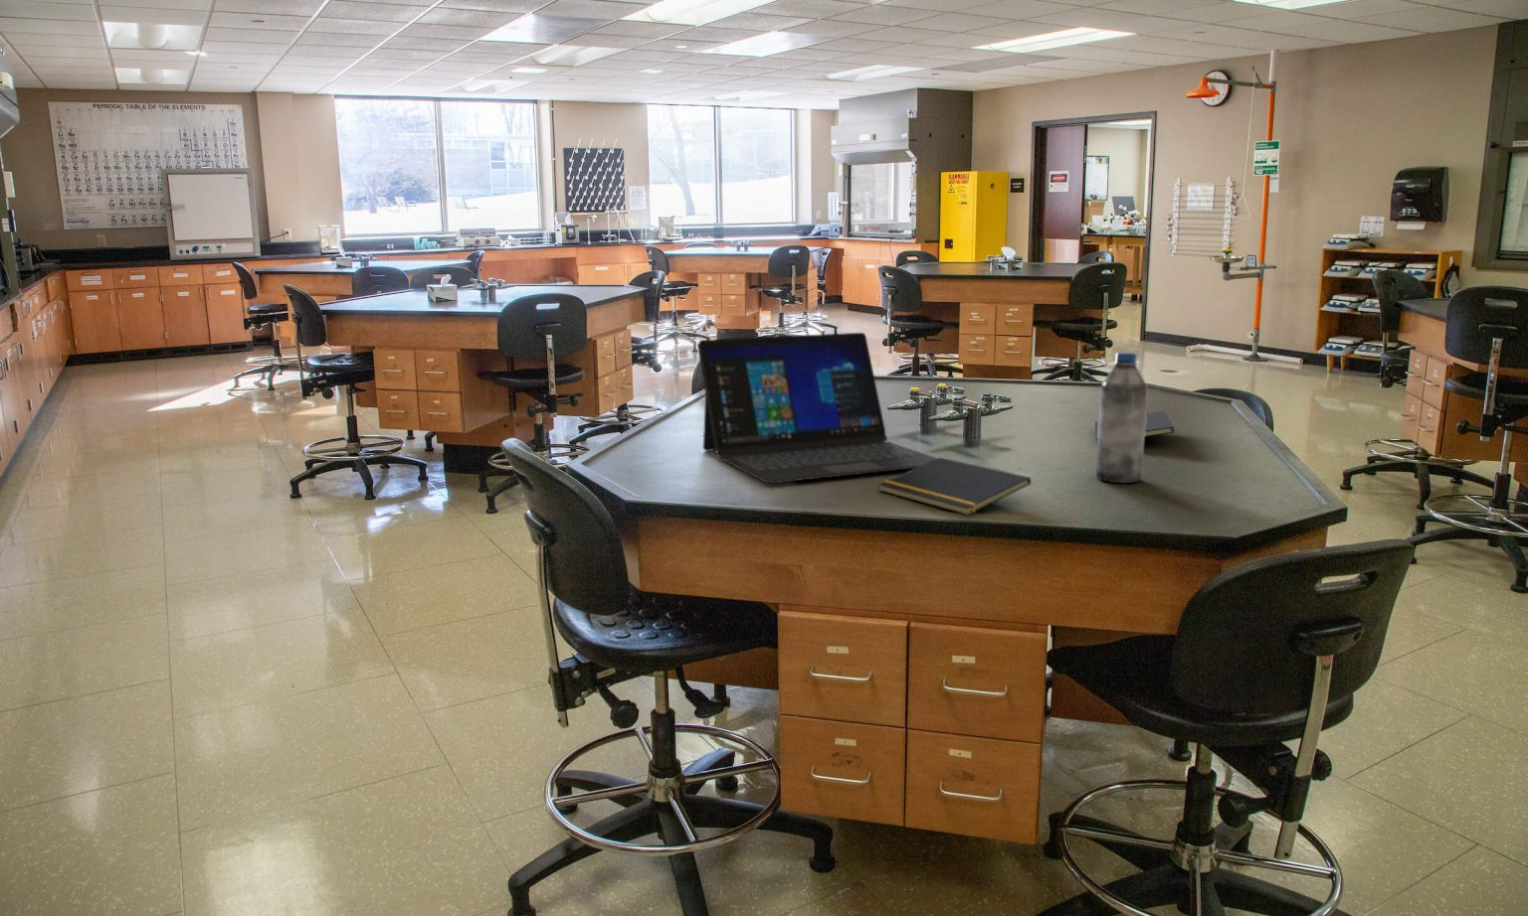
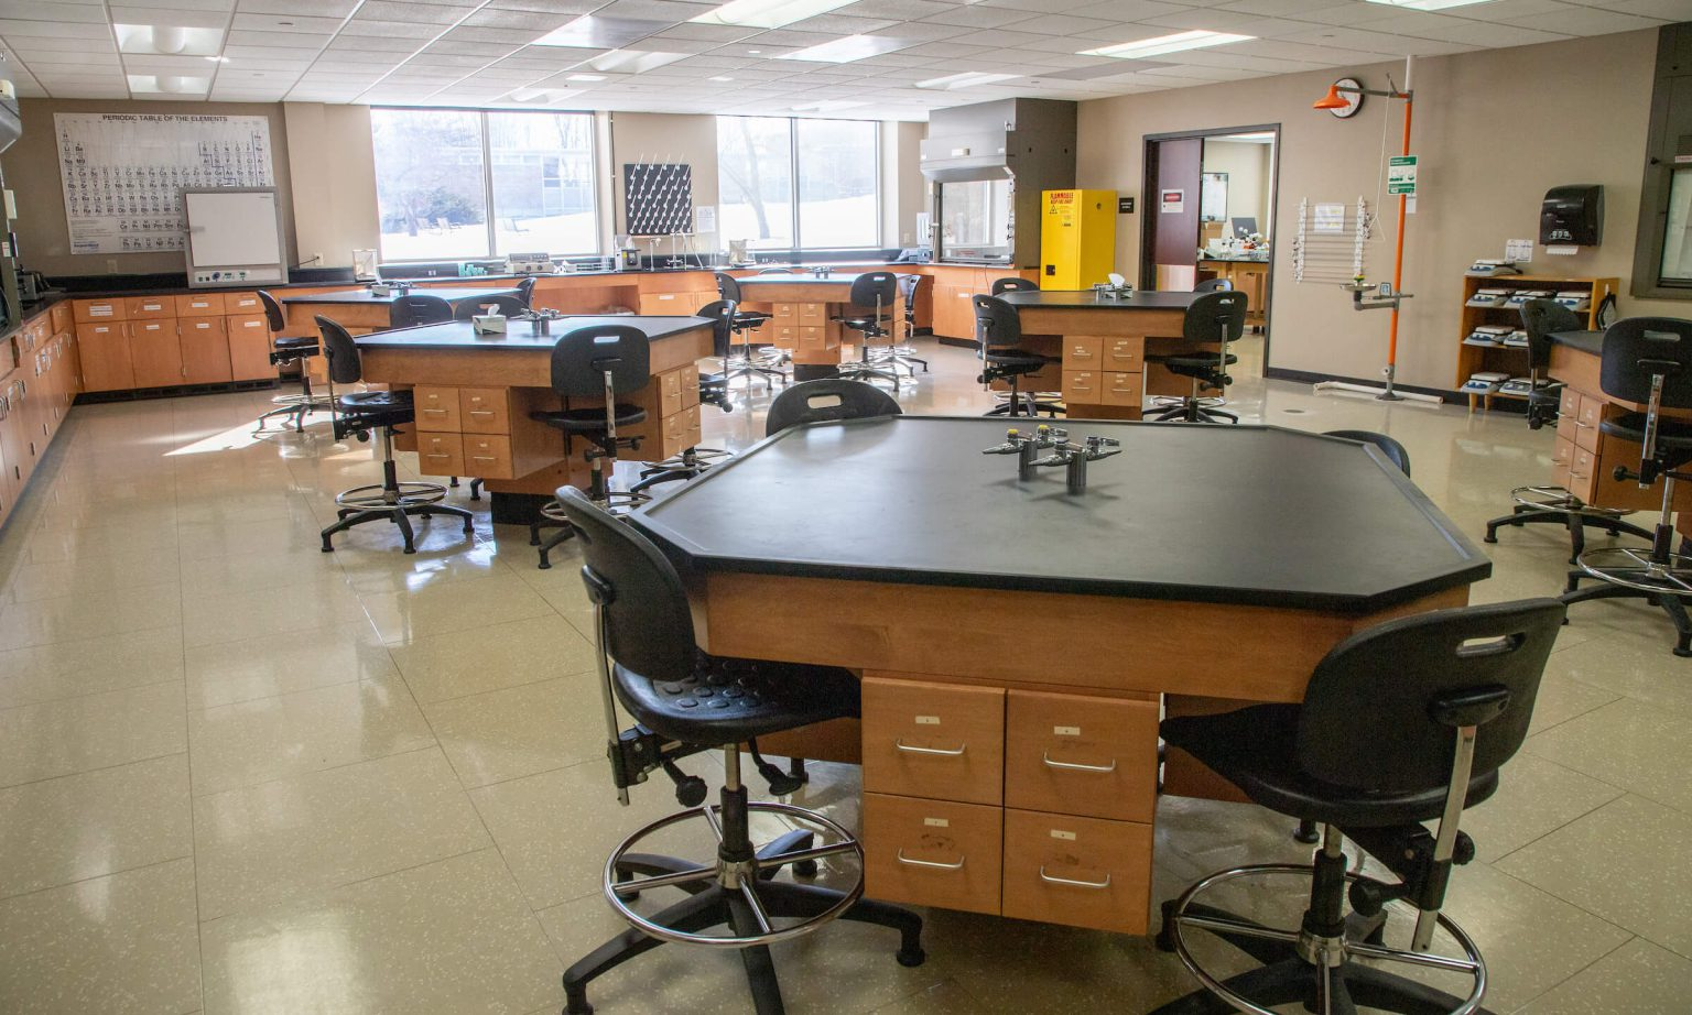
- laptop [696,332,939,484]
- notepad [1095,410,1174,441]
- water bottle [1096,352,1149,484]
- notepad [878,456,1031,516]
